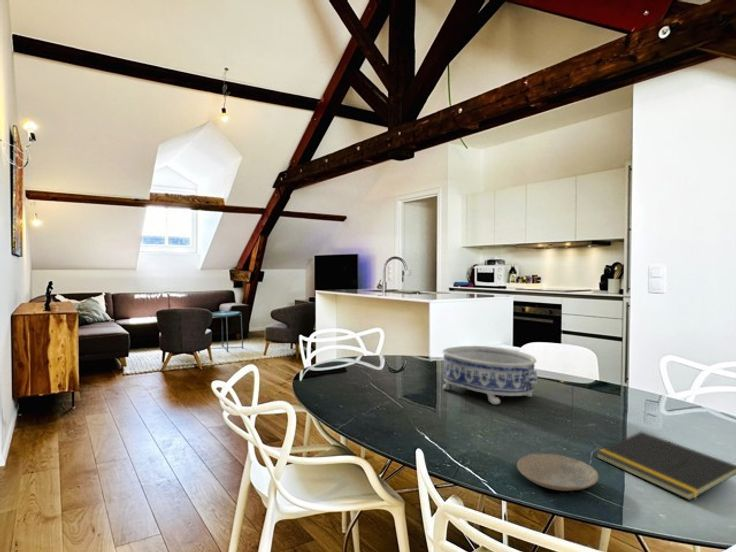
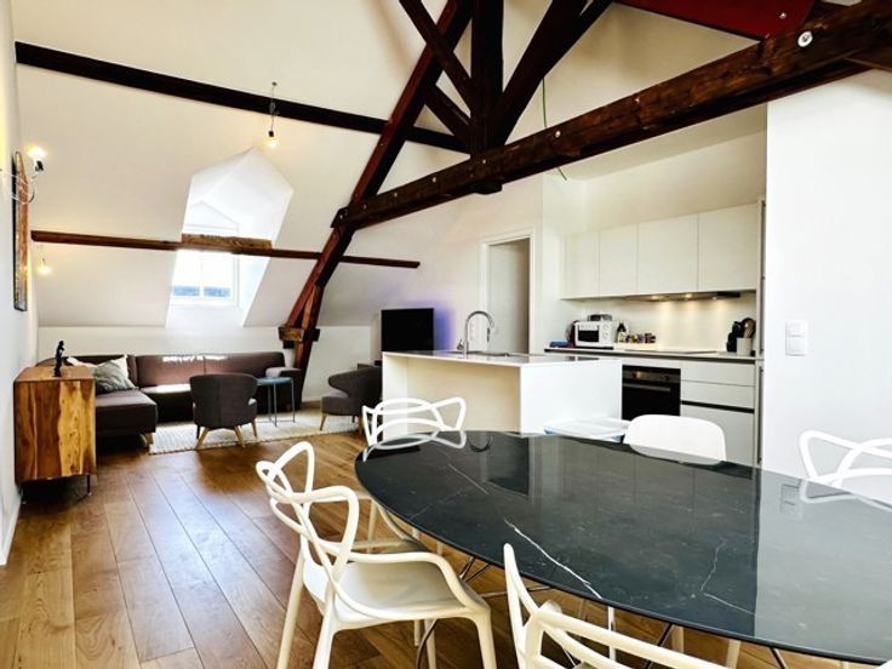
- decorative bowl [441,345,539,405]
- notepad [594,430,736,501]
- plate [516,453,600,492]
